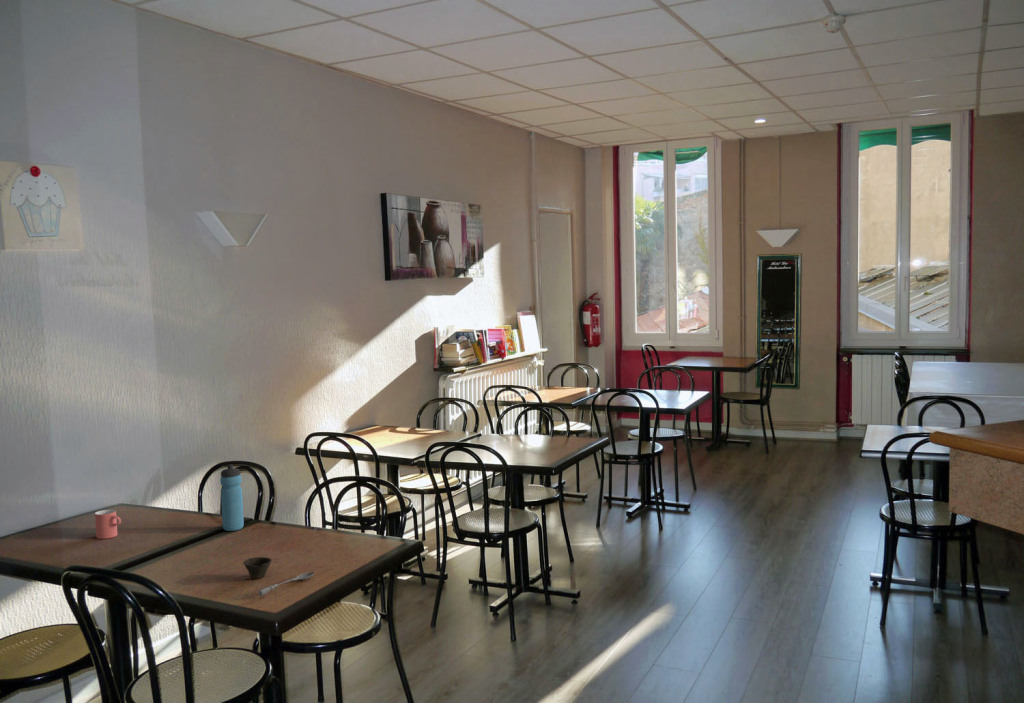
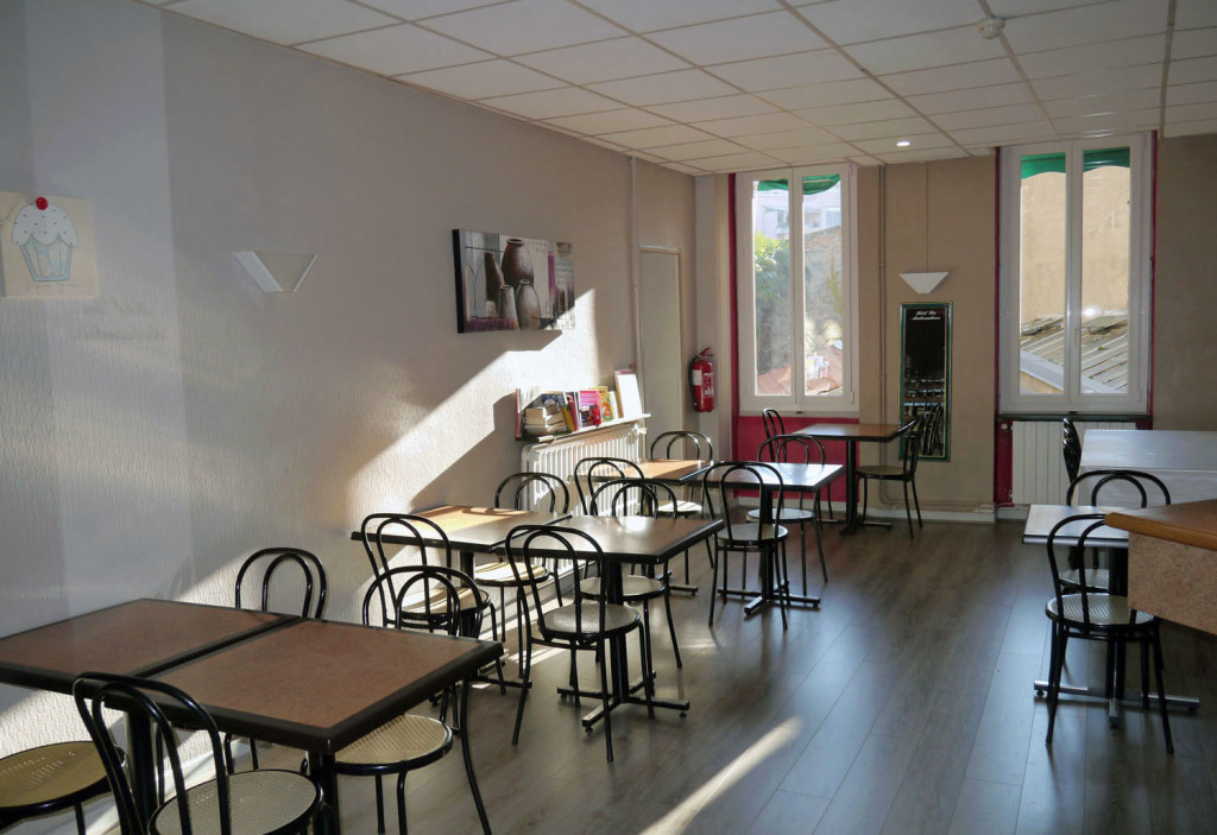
- cup [242,556,273,580]
- water bottle [219,464,245,532]
- cup [94,509,122,540]
- soupspoon [257,571,315,597]
